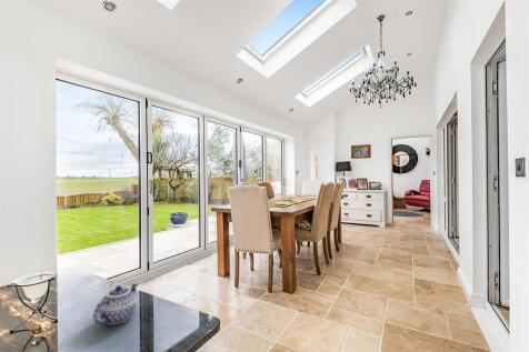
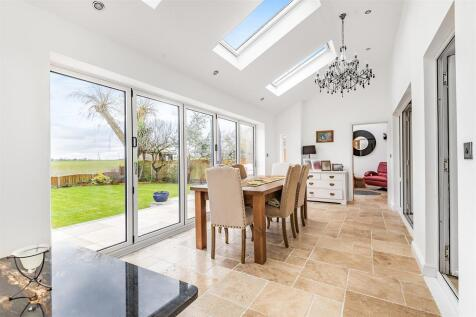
- teapot [92,282,140,325]
